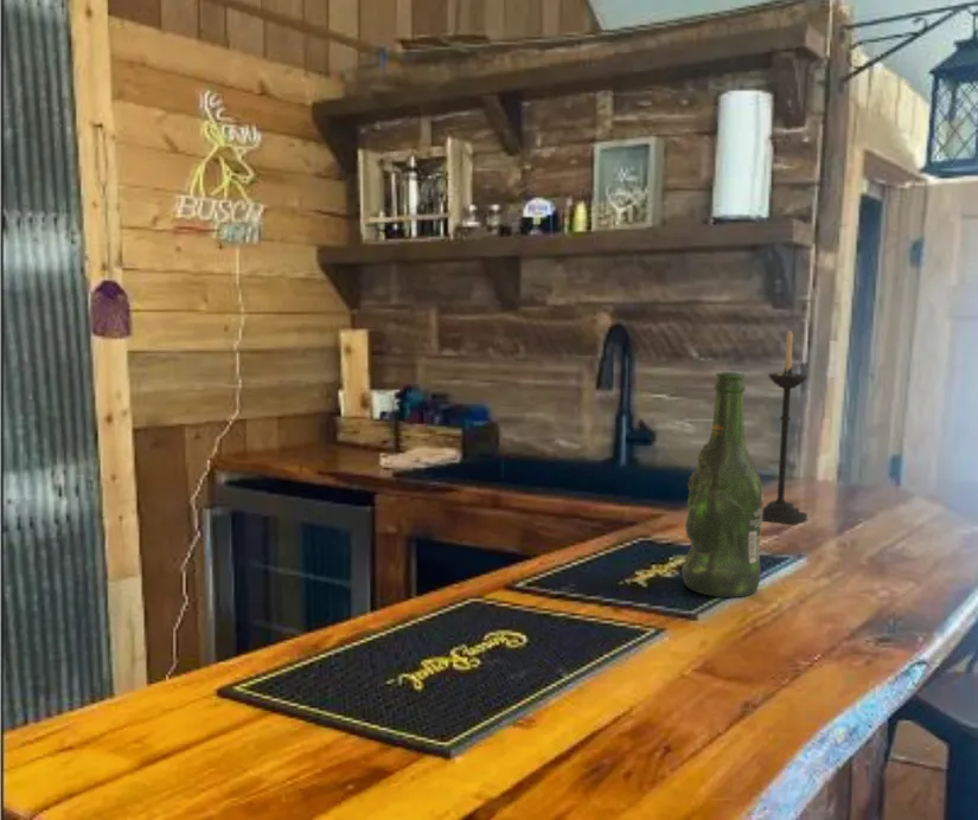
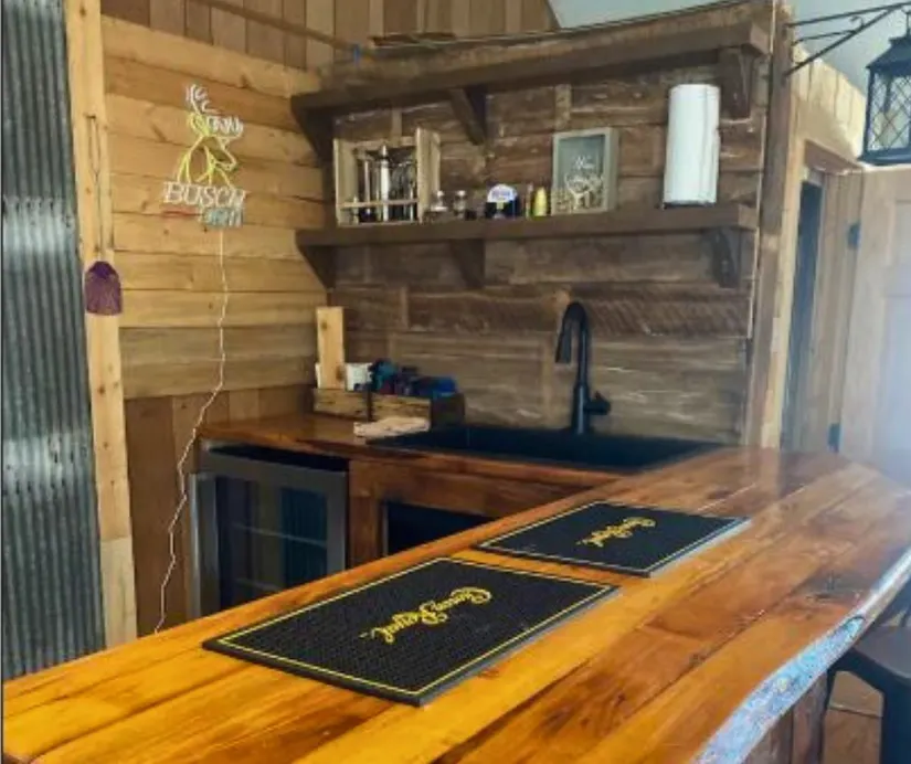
- beer bottle [680,371,765,598]
- candle [762,327,808,526]
